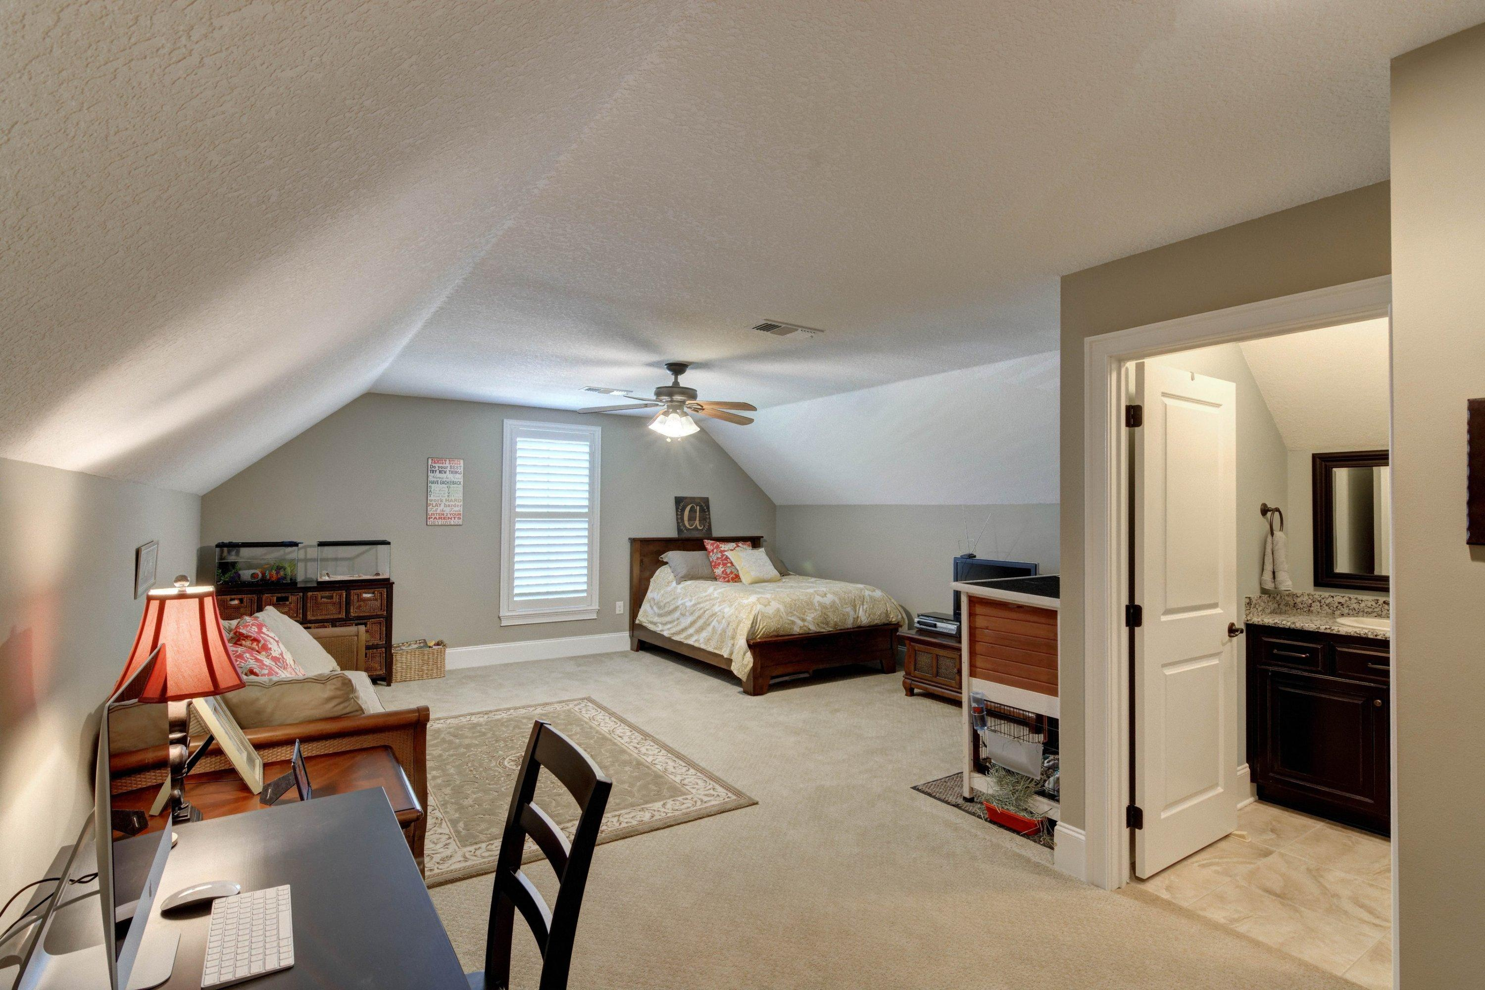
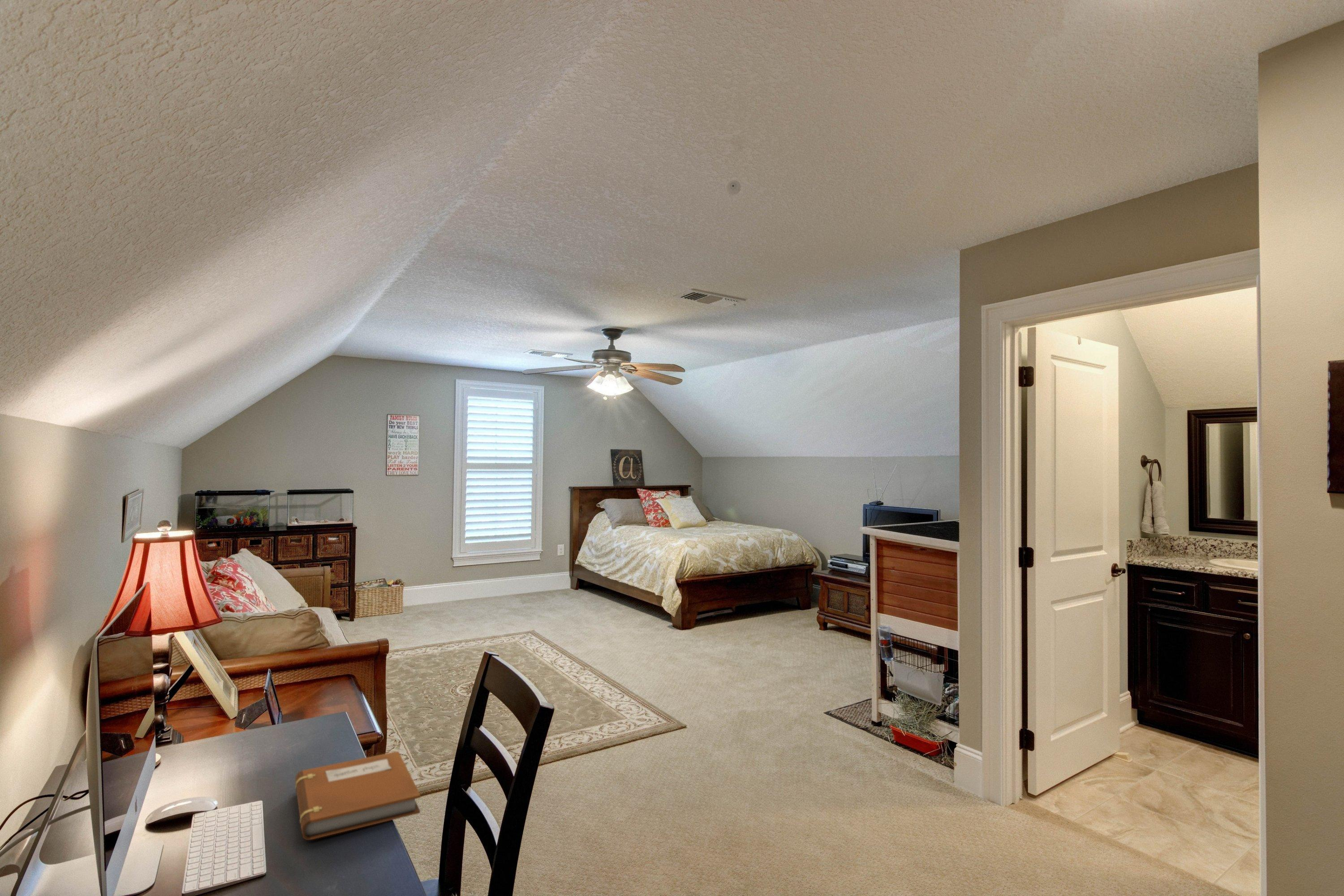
+ notebook [295,751,421,840]
+ smoke detector [725,179,741,196]
